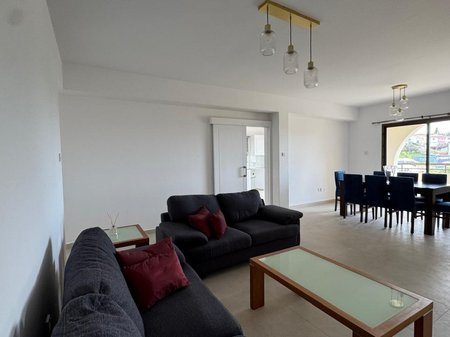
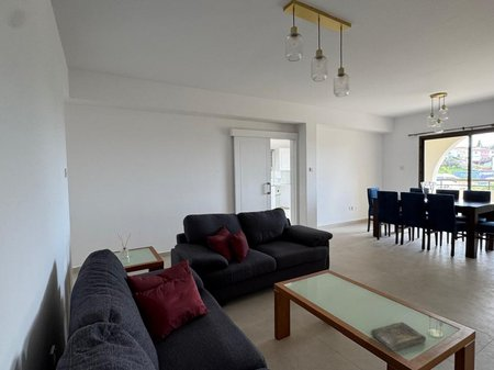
+ book [370,321,427,352]
